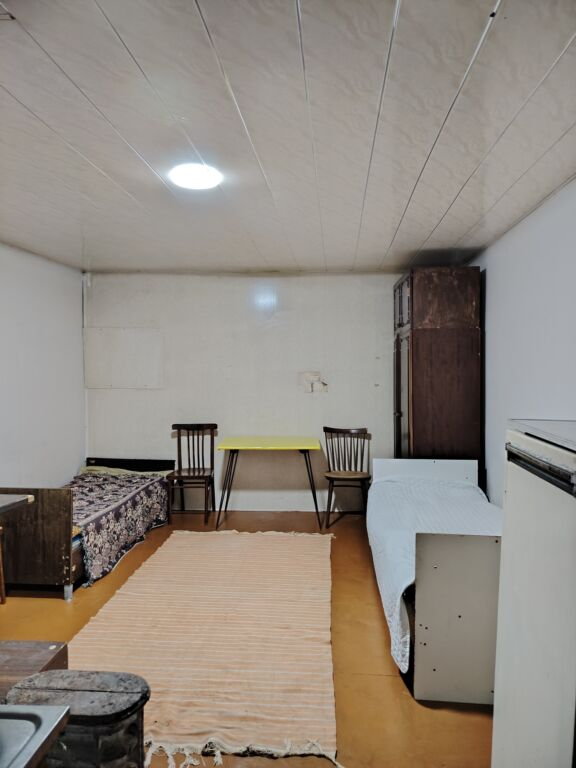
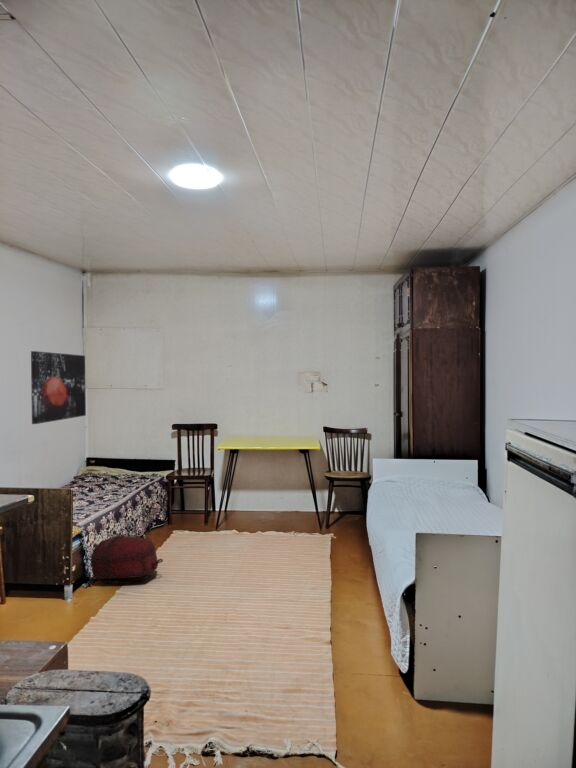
+ wall art [30,350,87,425]
+ backpack [90,534,164,585]
